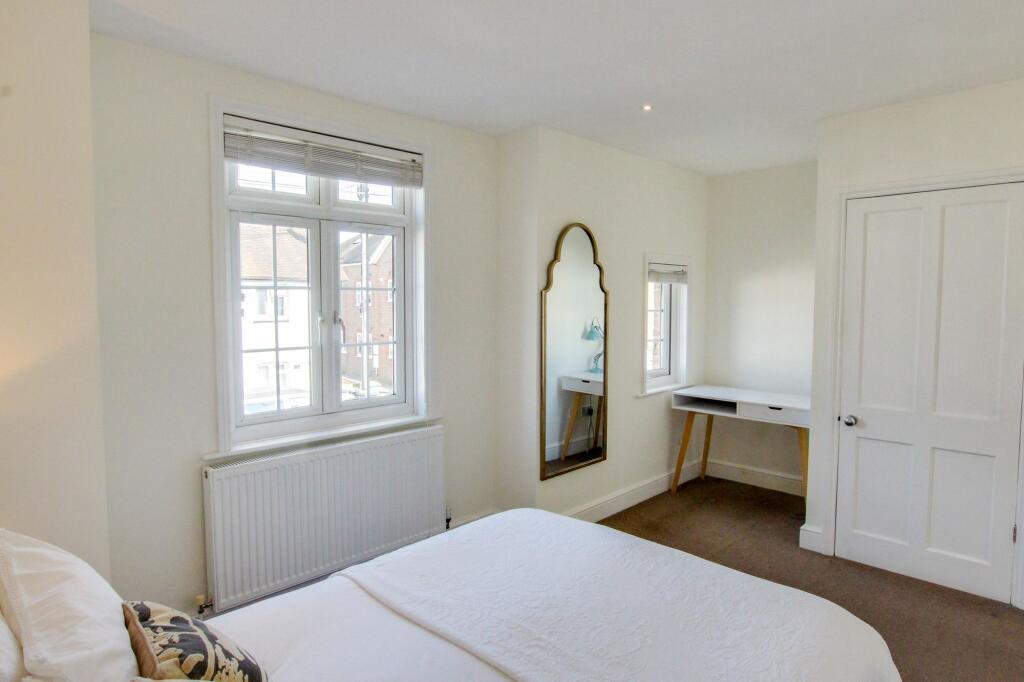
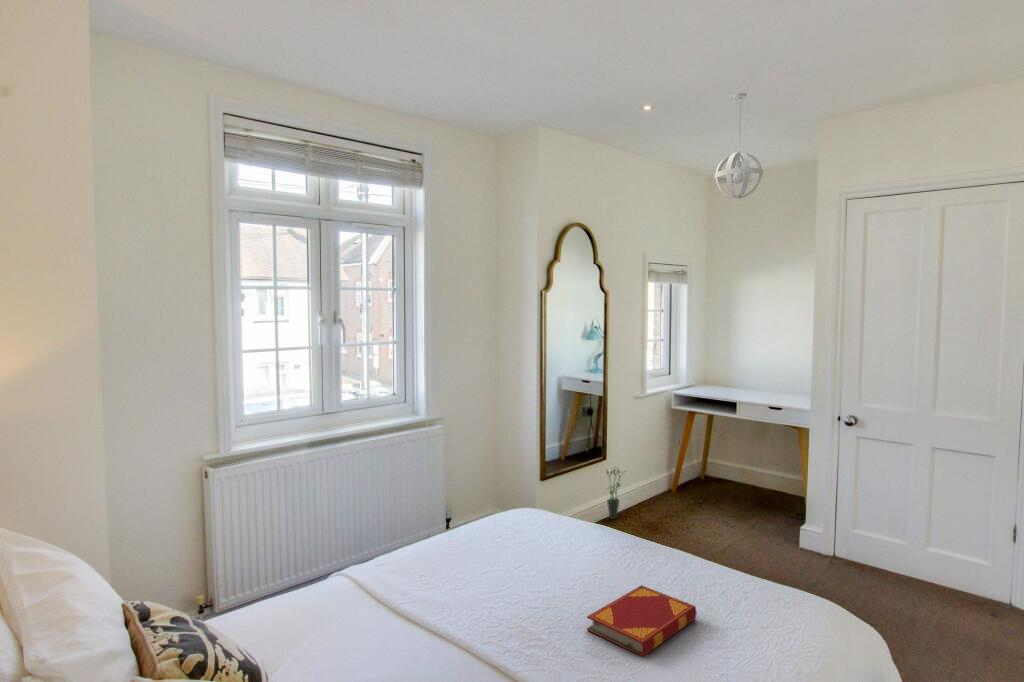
+ hardback book [586,584,698,658]
+ potted plant [605,466,627,520]
+ pendant light [714,92,764,200]
